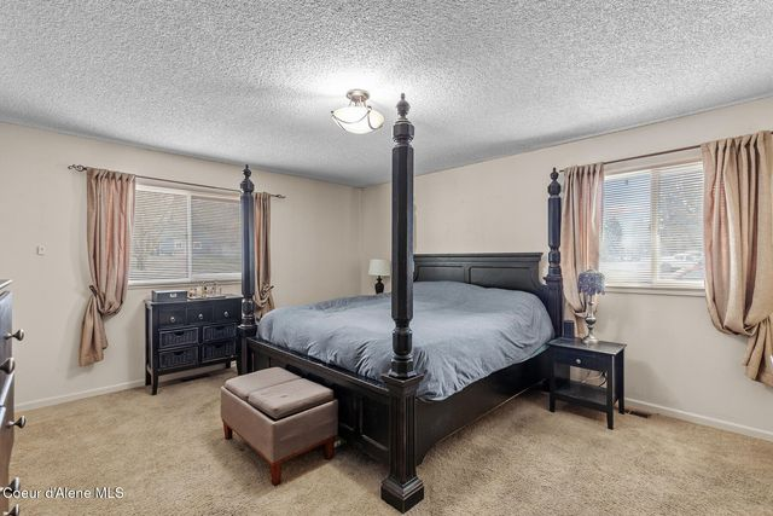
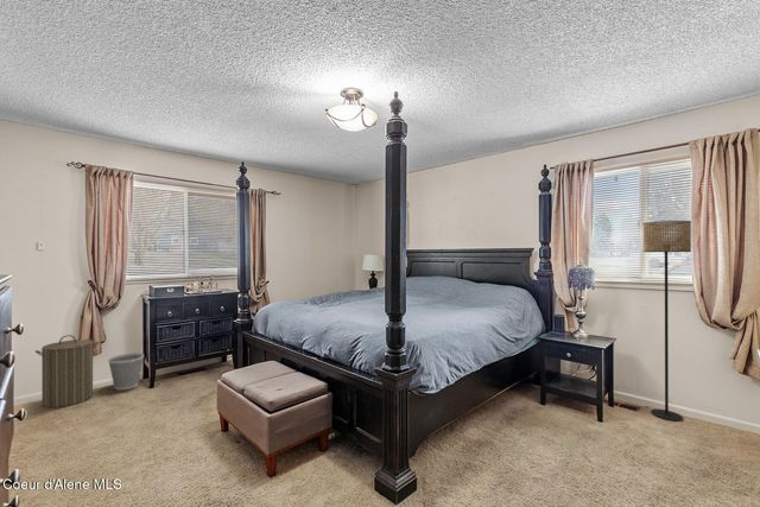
+ floor lamp [641,220,692,423]
+ wastebasket [107,351,145,391]
+ laundry hamper [34,334,100,408]
